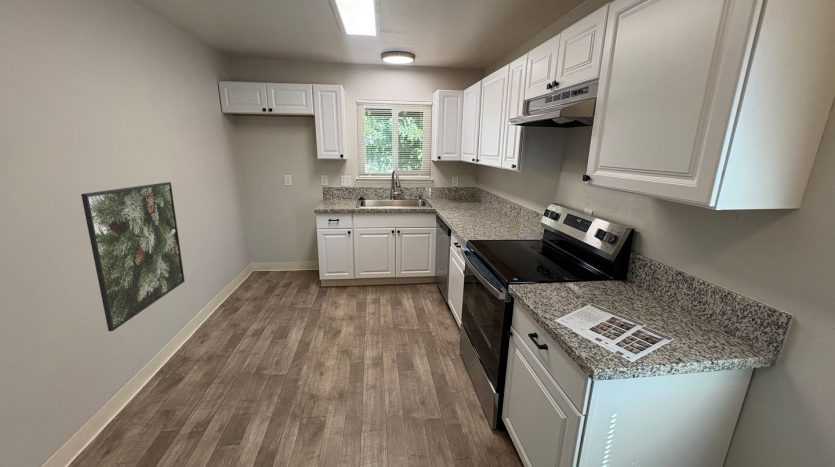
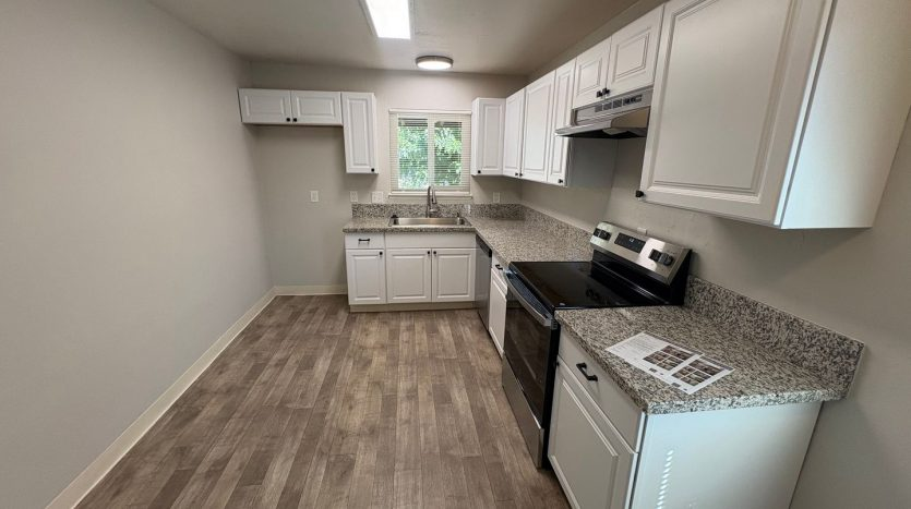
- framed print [80,181,186,332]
